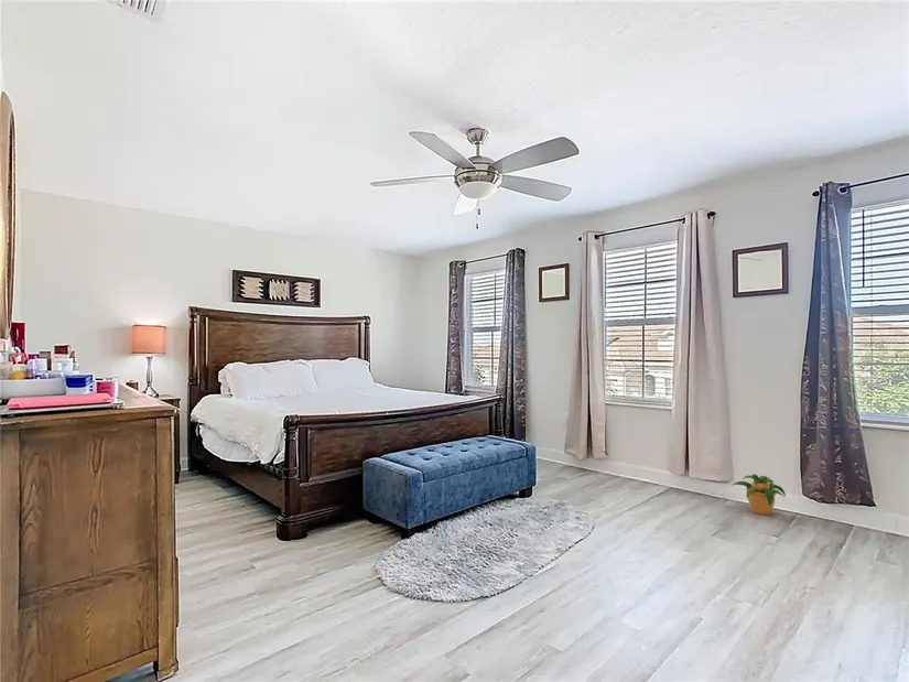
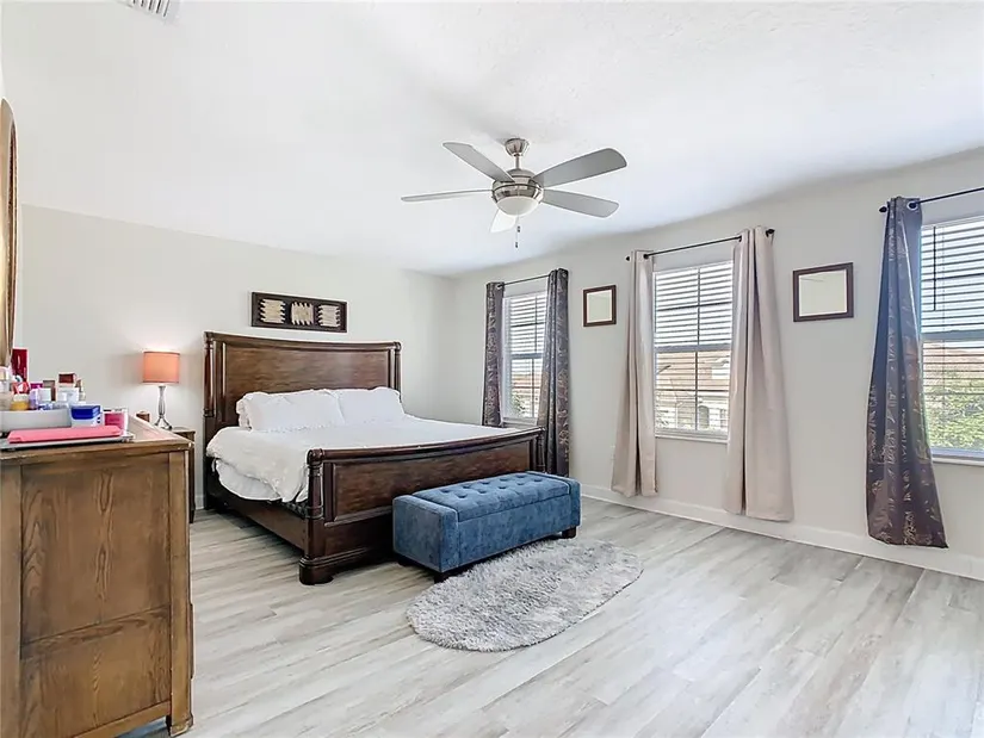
- potted plant [733,473,787,516]
